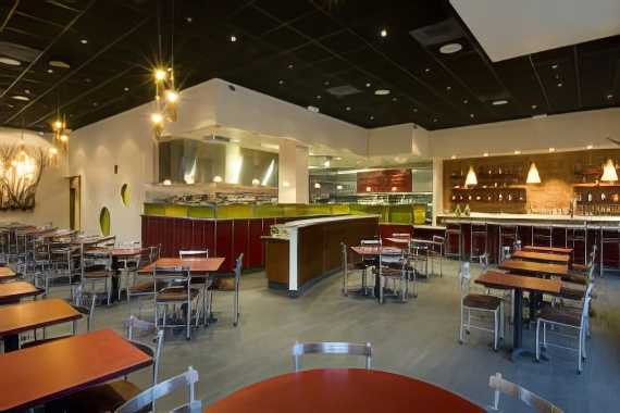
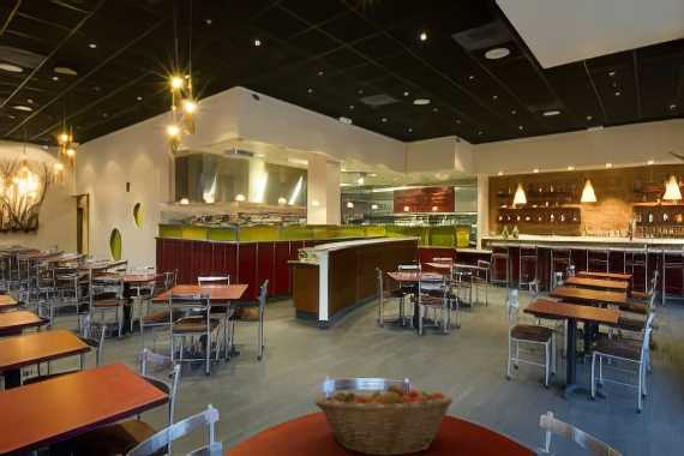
+ fruit basket [313,382,455,456]
